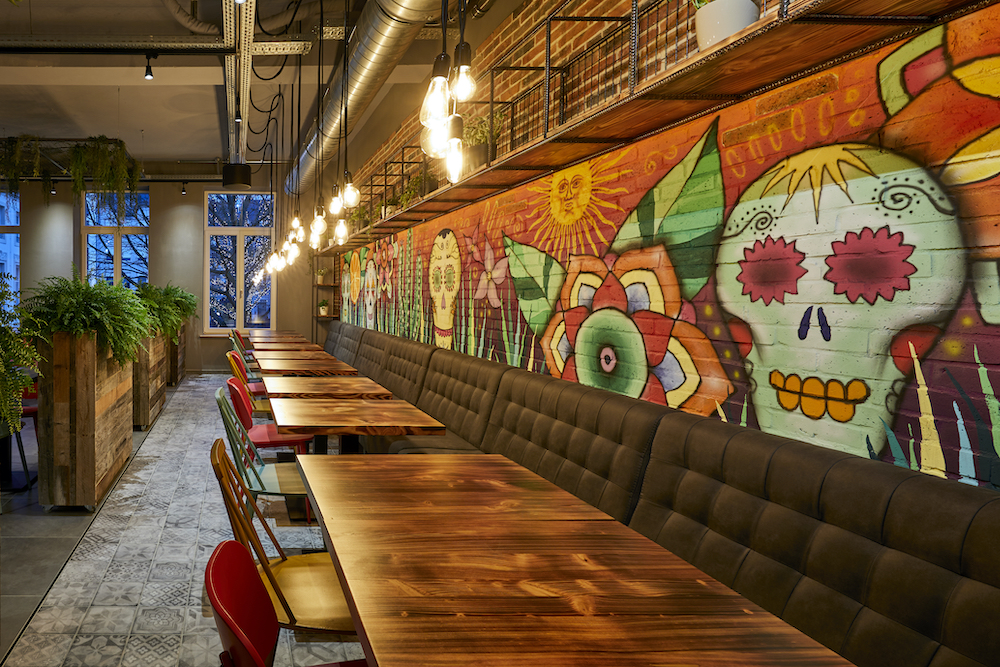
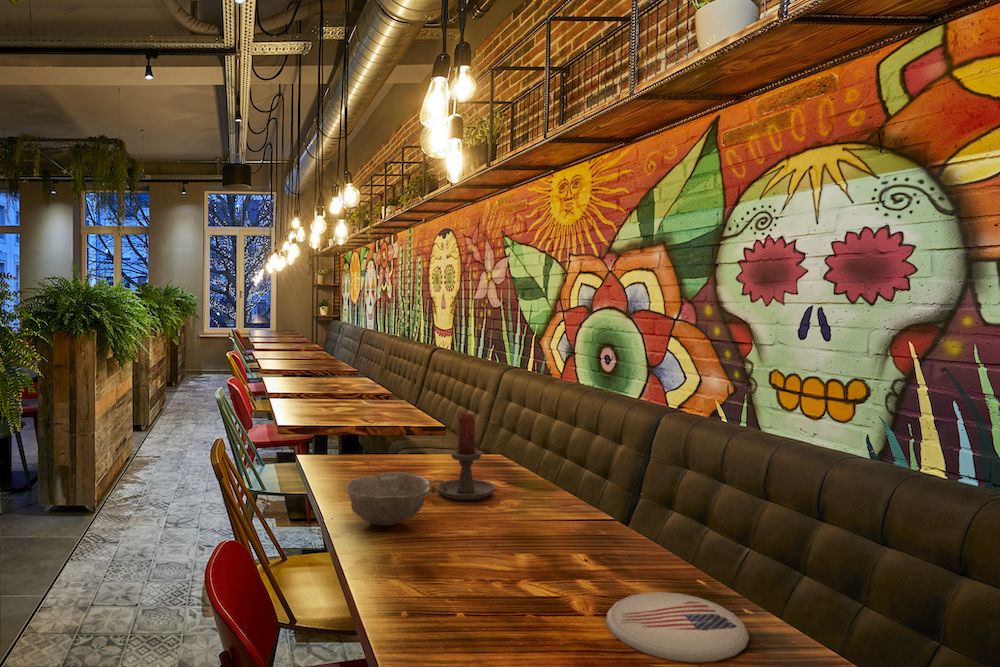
+ bowl [345,471,431,527]
+ candle holder [426,412,496,501]
+ plate [605,591,750,663]
